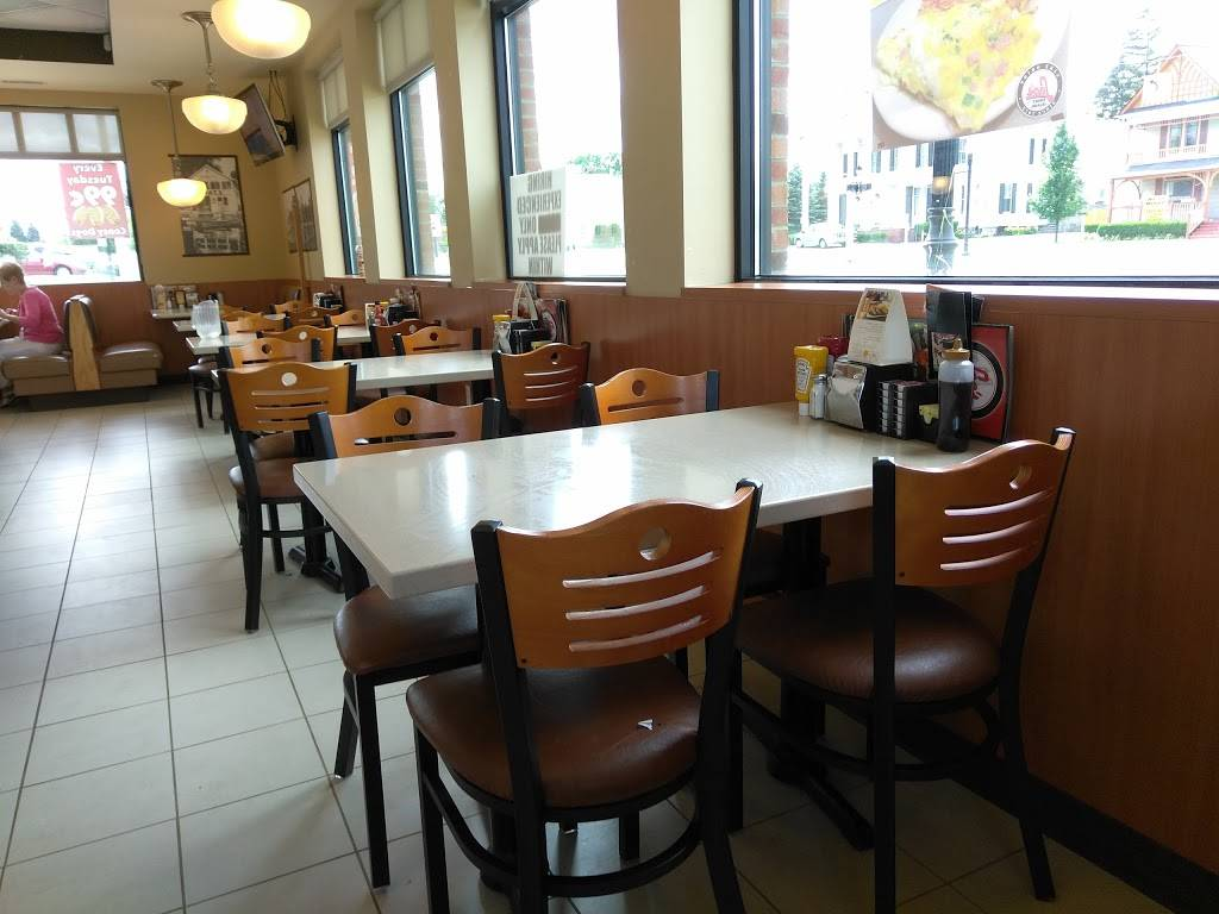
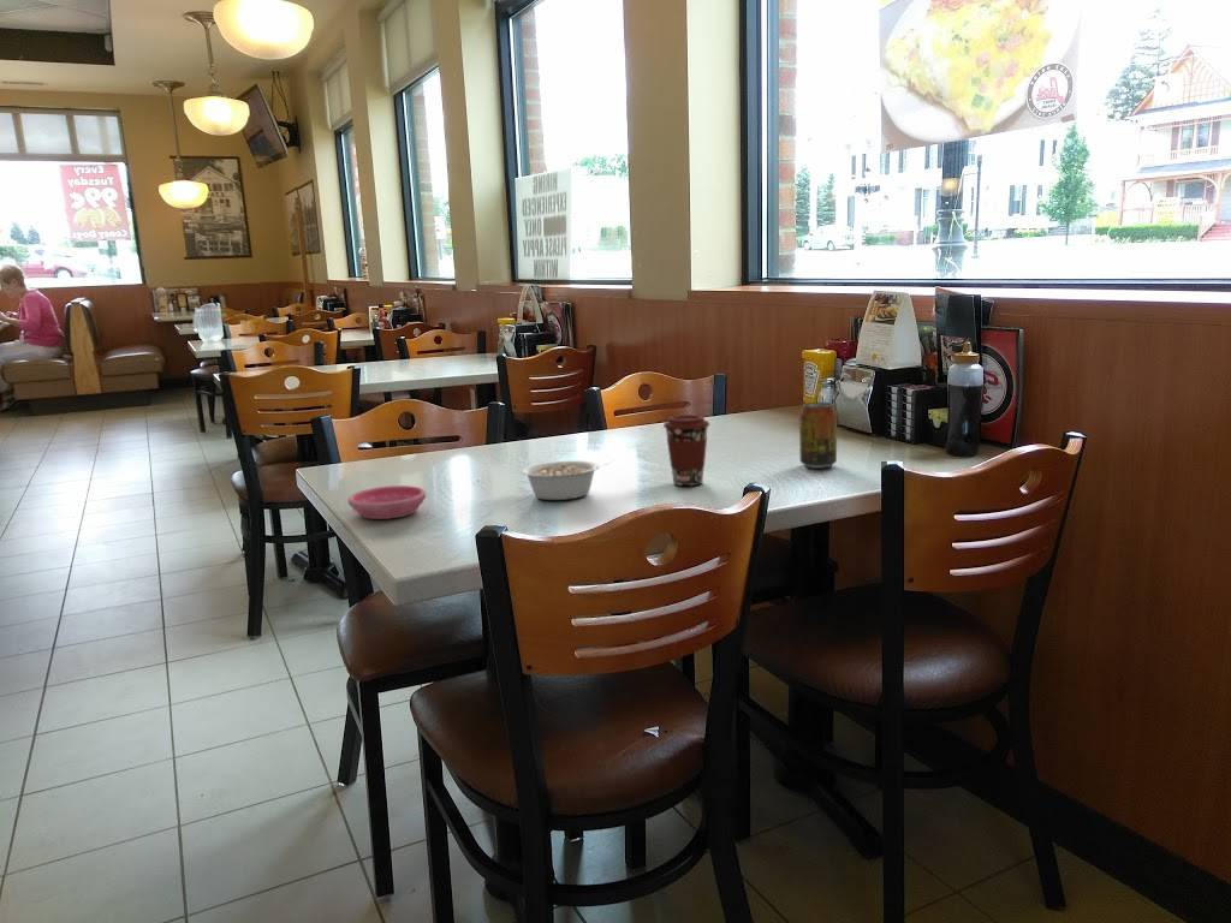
+ legume [521,459,614,501]
+ beverage can [798,401,838,470]
+ saucer [347,484,427,520]
+ coffee cup [662,413,712,487]
